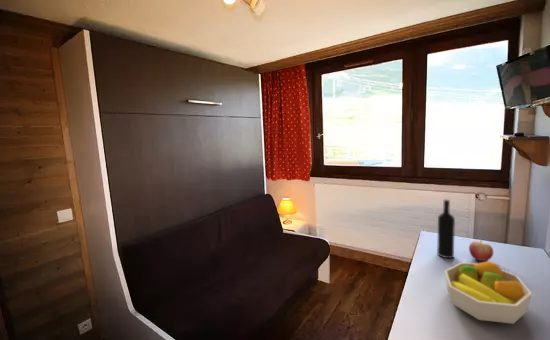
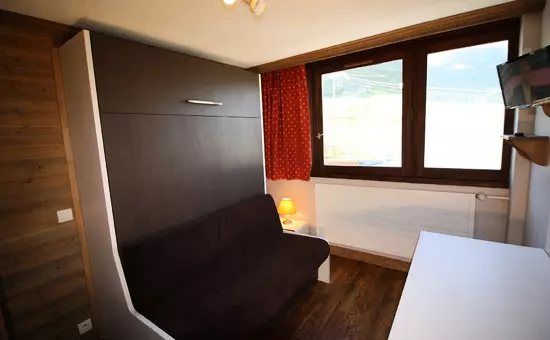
- apple [468,239,494,262]
- fruit bowl [444,260,533,325]
- wine bottle [436,198,456,259]
